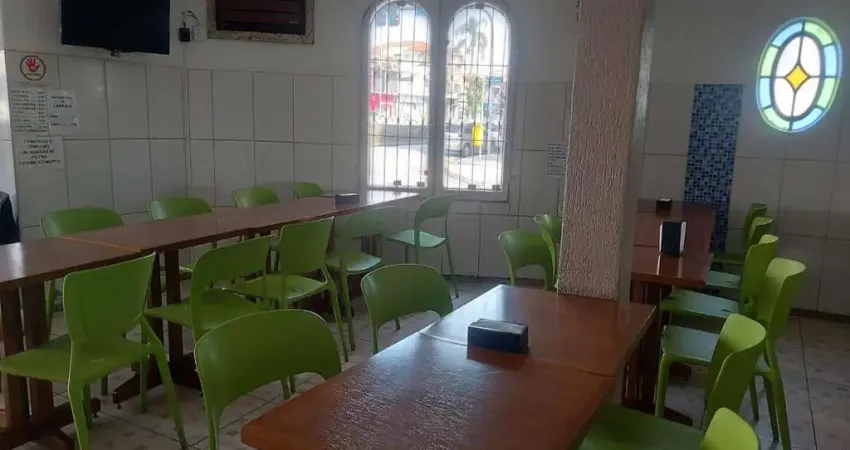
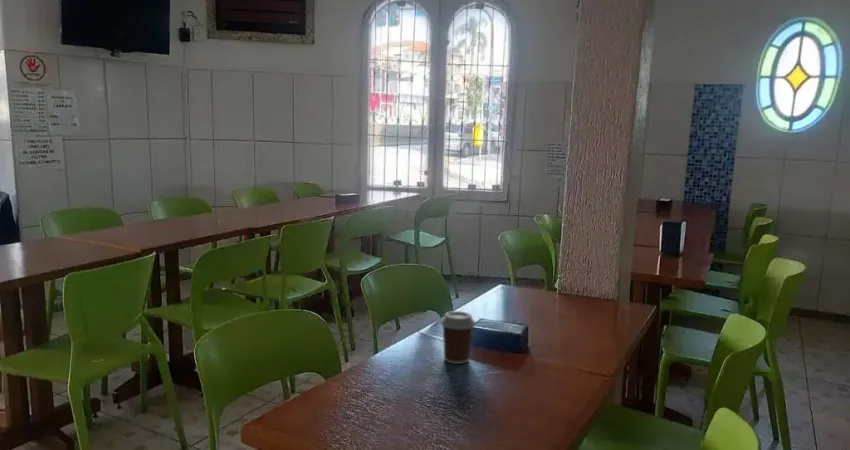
+ coffee cup [439,310,477,365]
